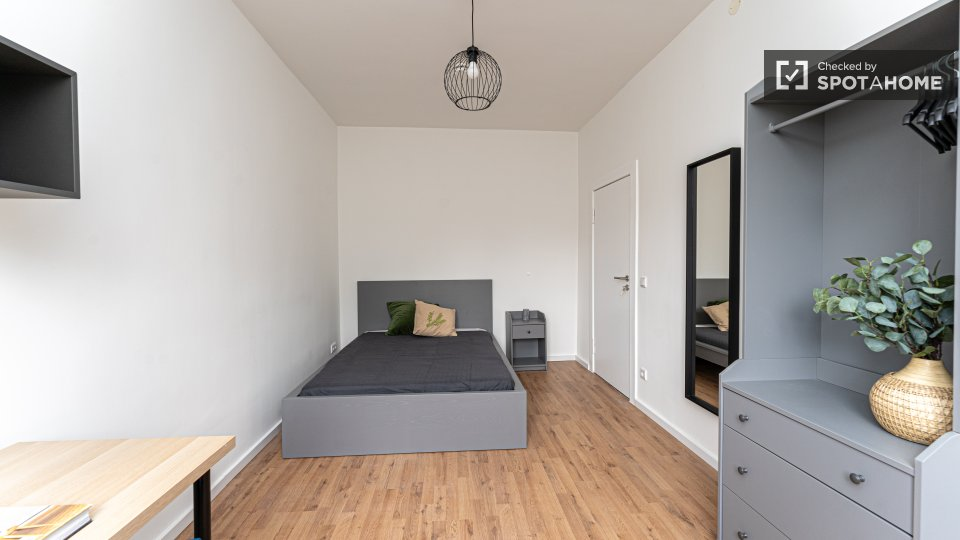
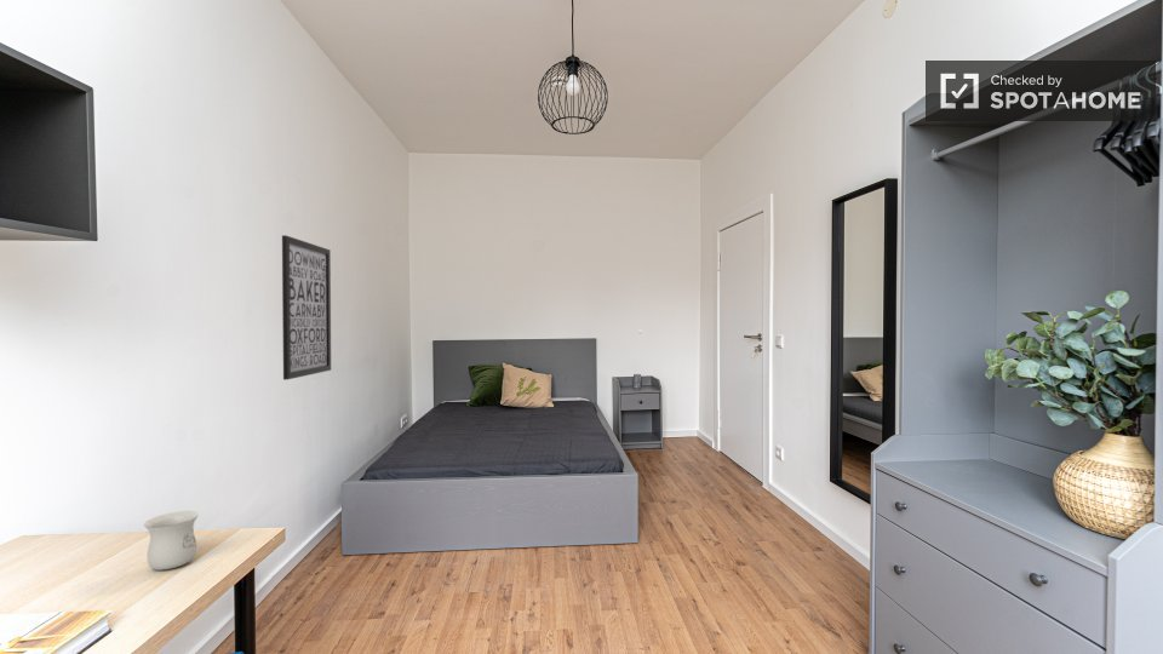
+ mug [143,510,200,572]
+ wall art [281,234,332,382]
